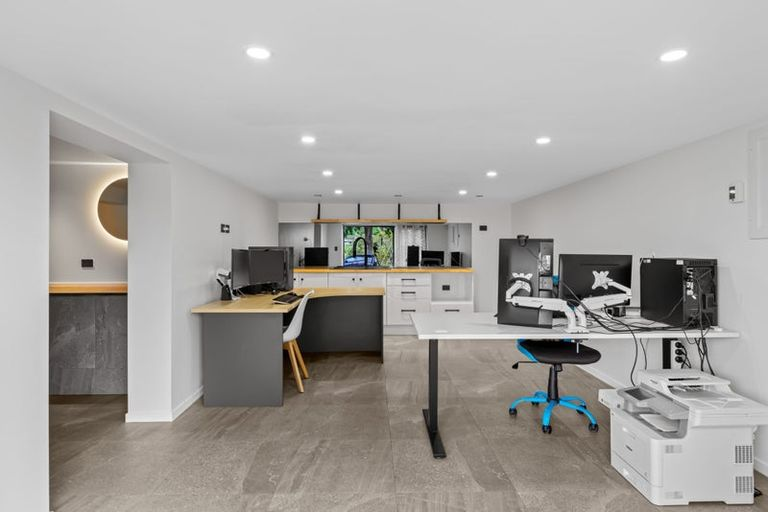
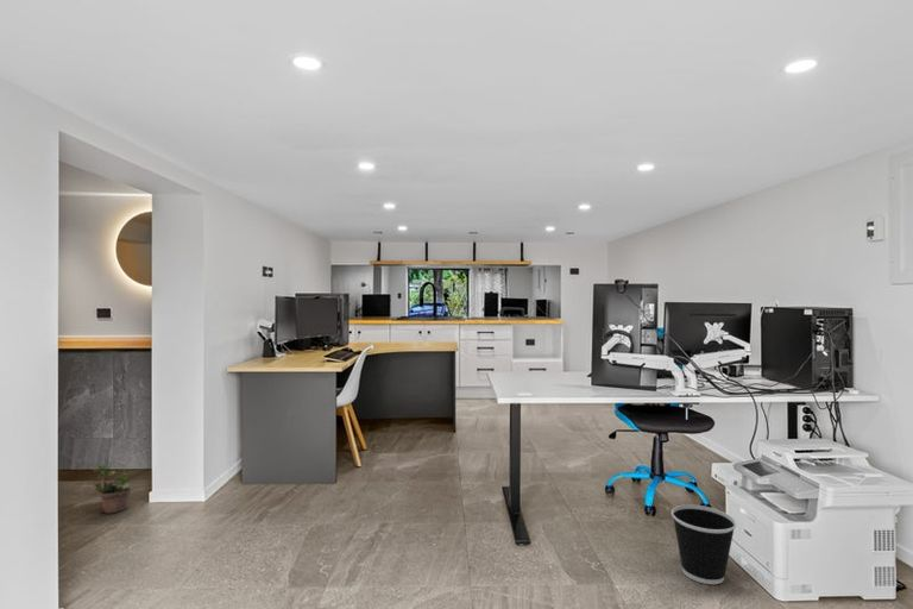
+ wastebasket [670,503,737,585]
+ potted plant [92,463,133,515]
